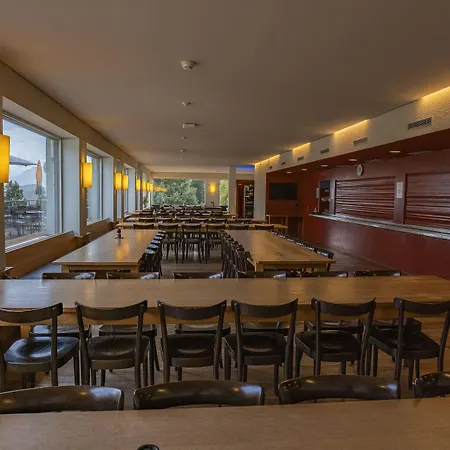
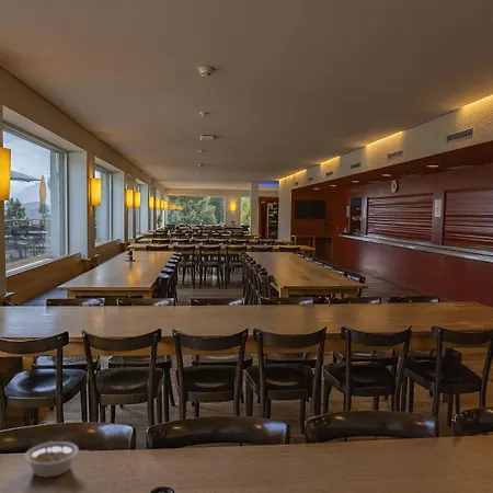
+ legume [23,440,80,479]
